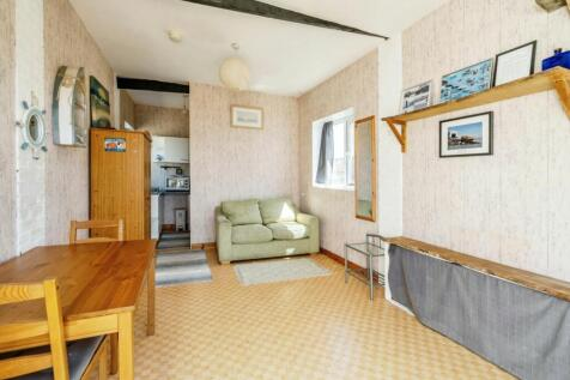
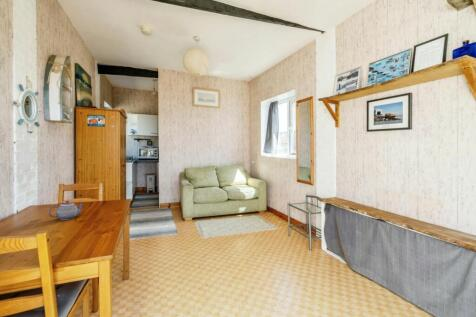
+ teapot [47,200,85,221]
